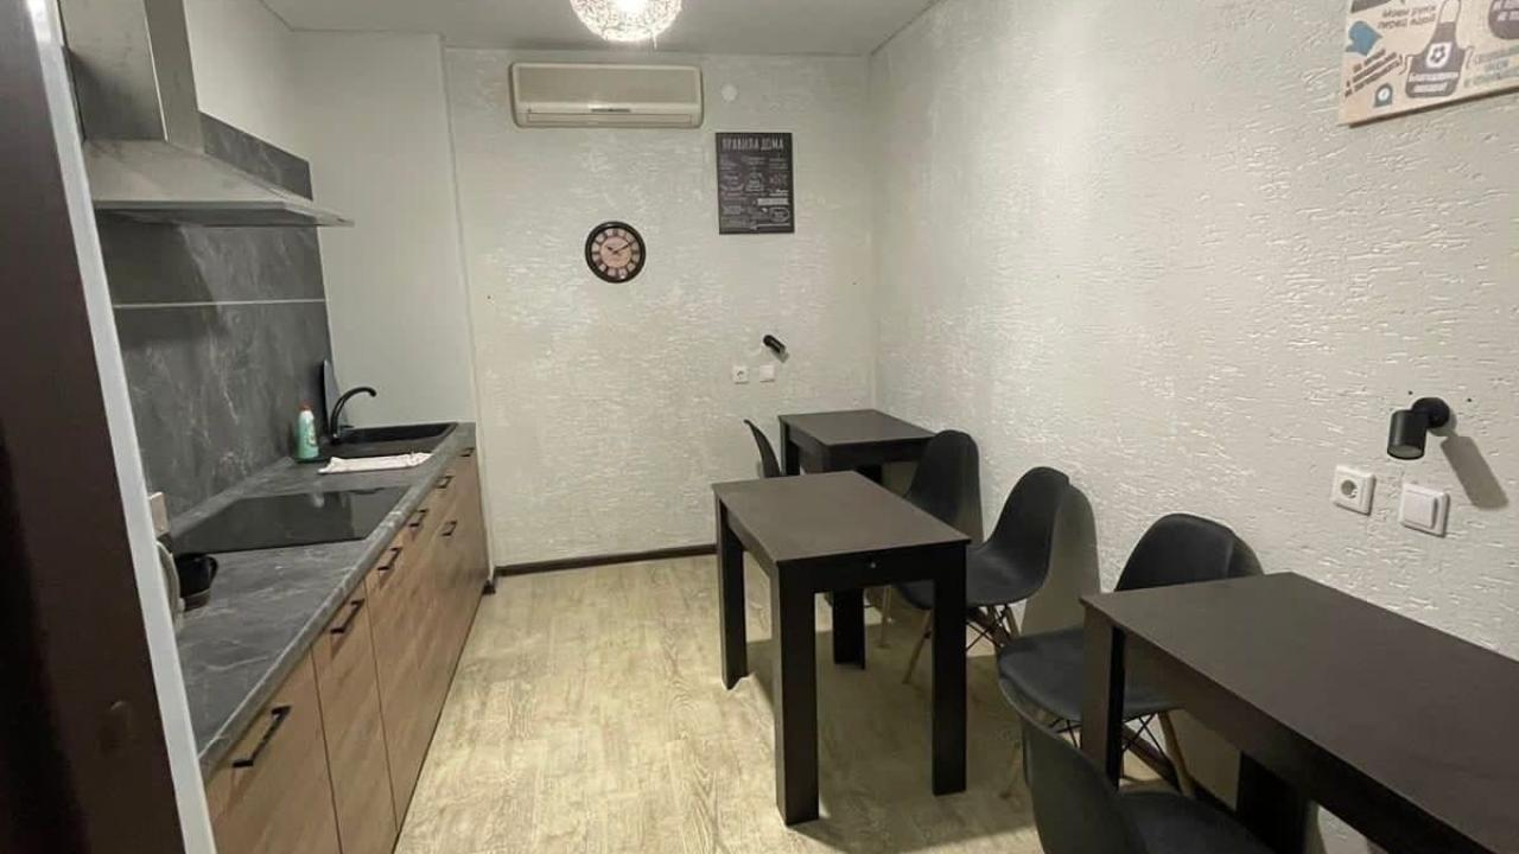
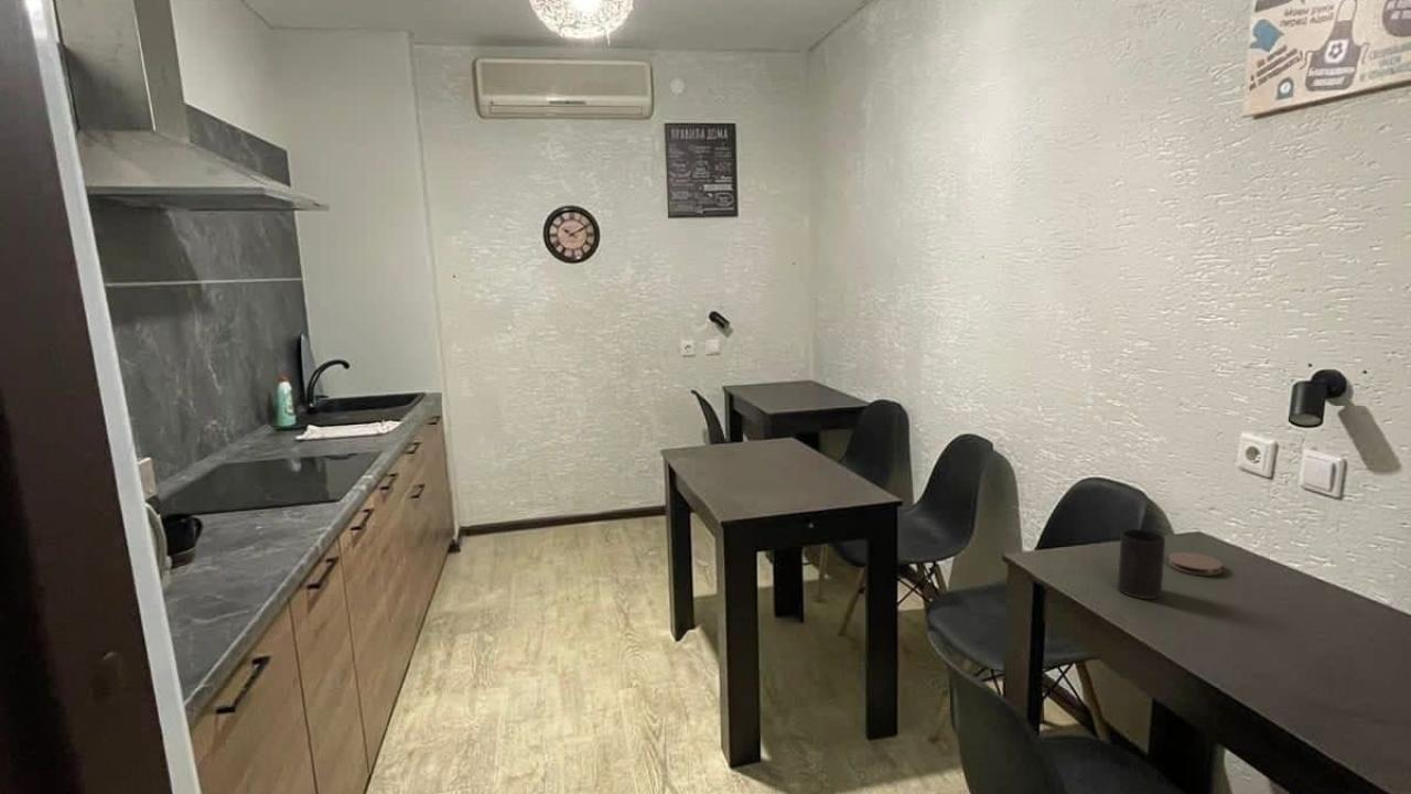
+ cup [1117,528,1166,600]
+ coaster [1167,551,1224,577]
